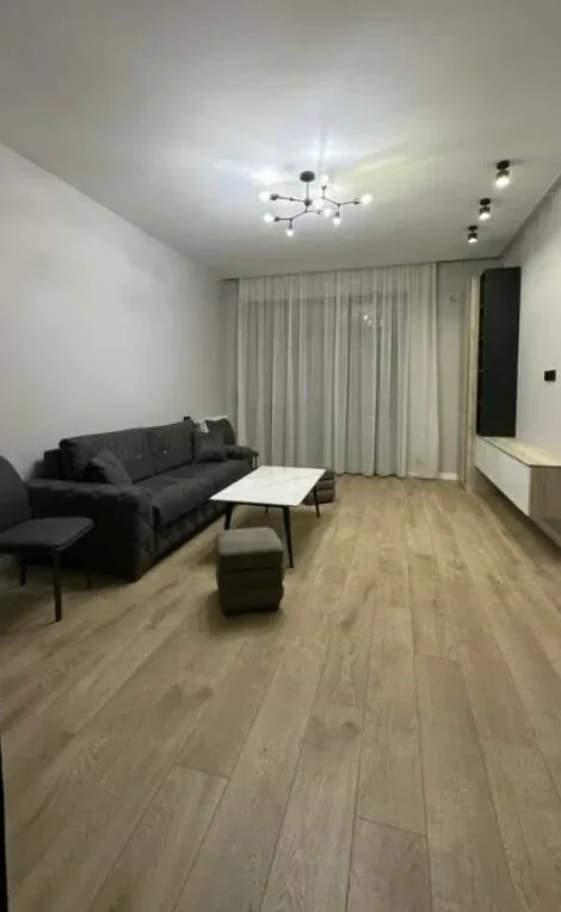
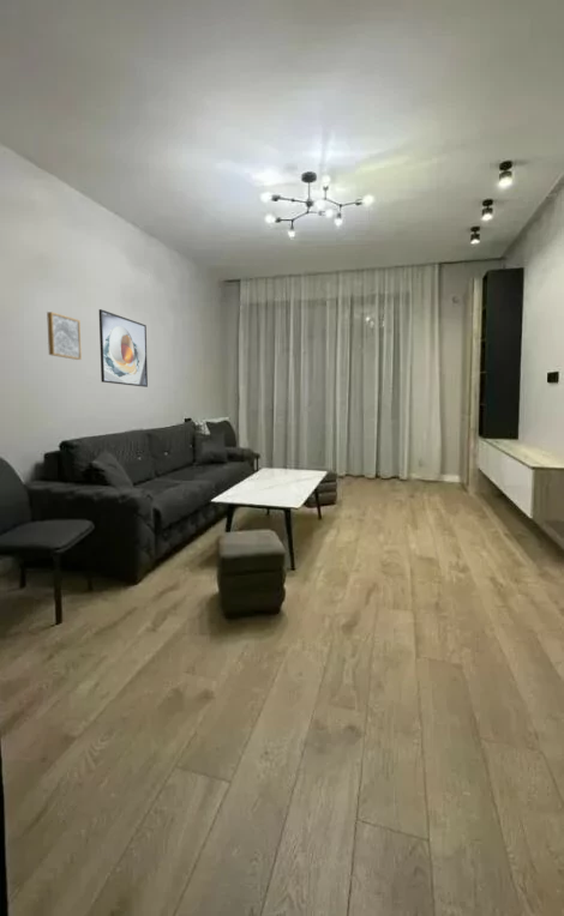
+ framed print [98,308,149,388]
+ wall art [46,311,83,361]
